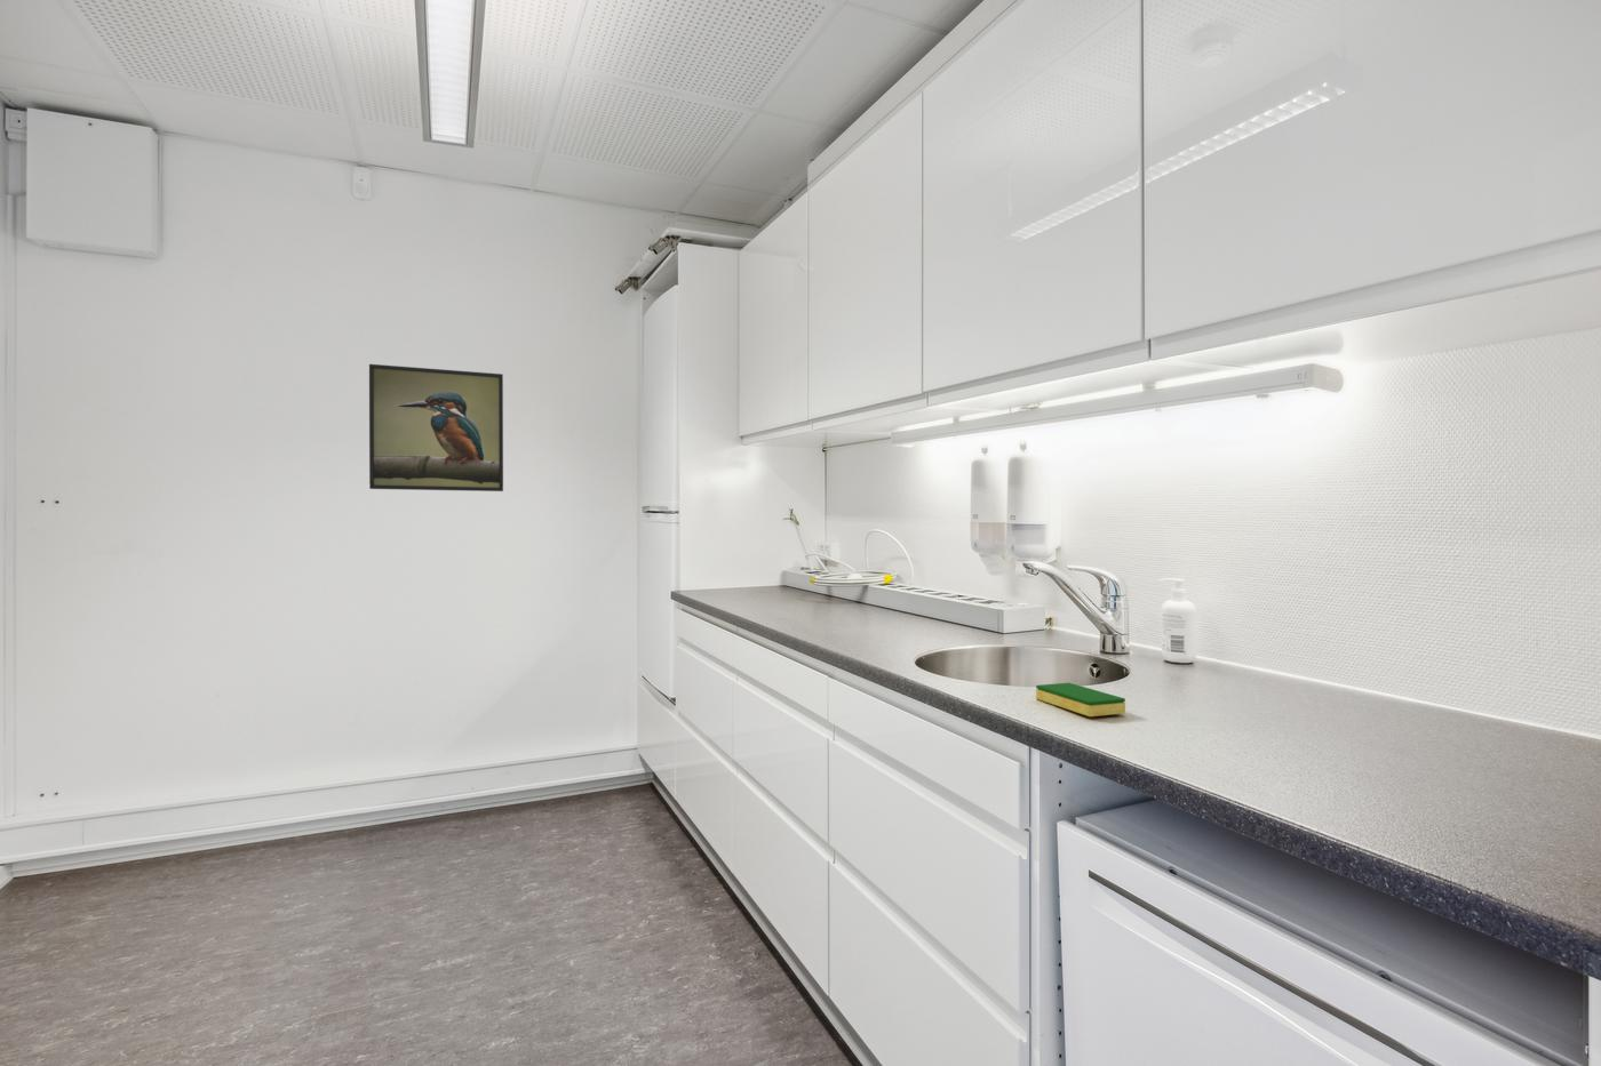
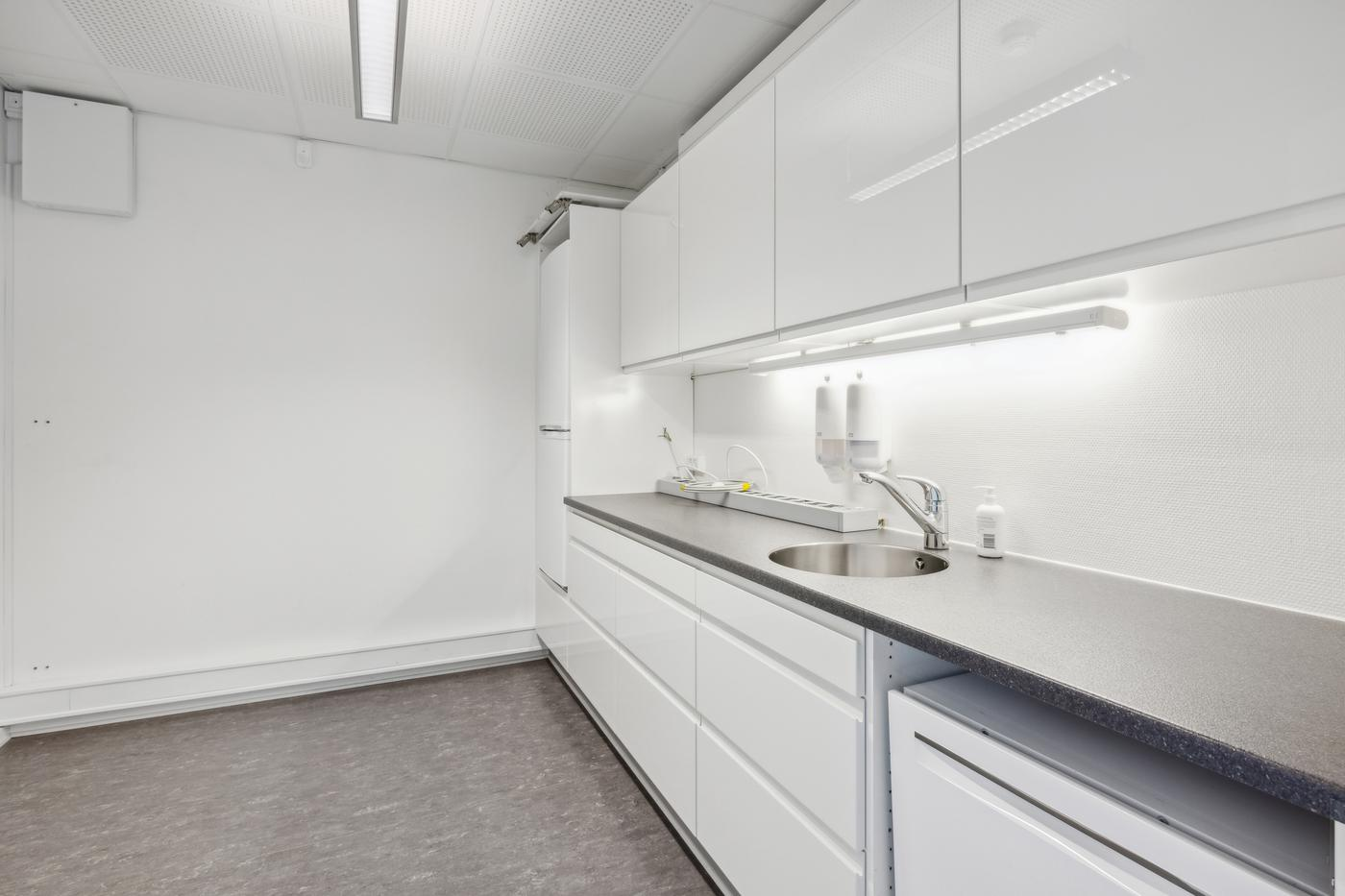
- dish sponge [1034,682,1126,717]
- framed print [368,363,505,493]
